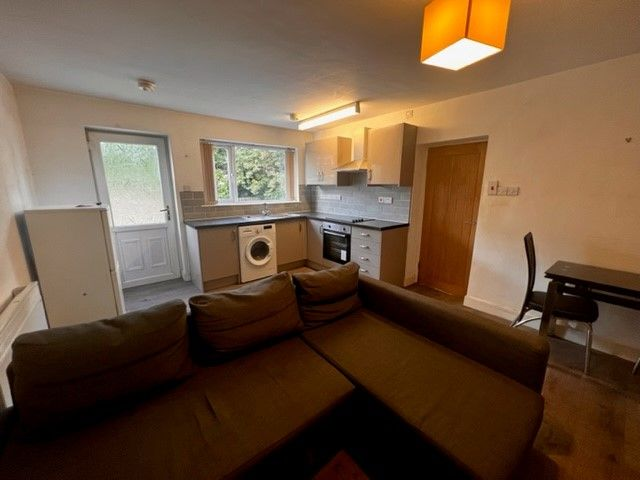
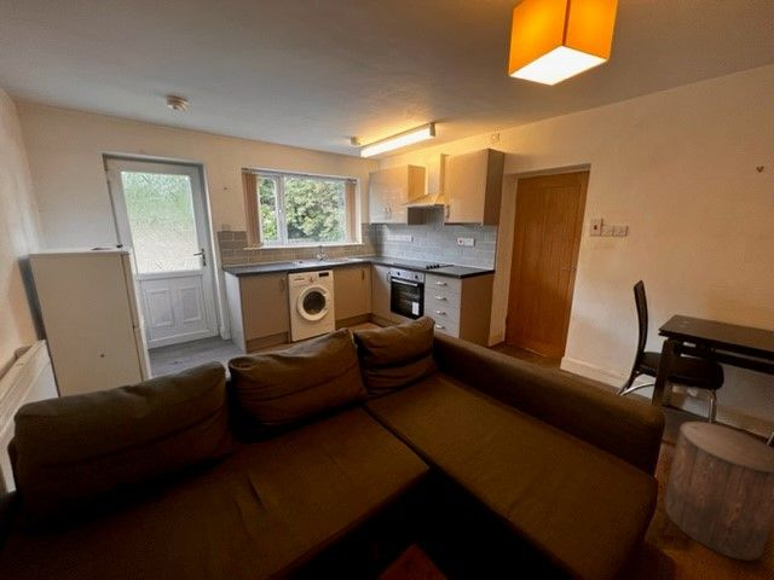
+ stool [663,420,774,562]
